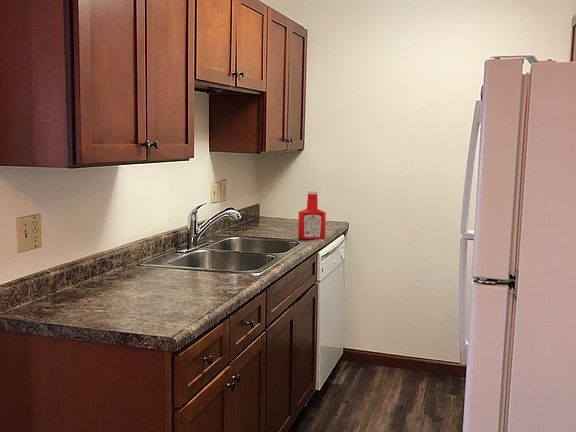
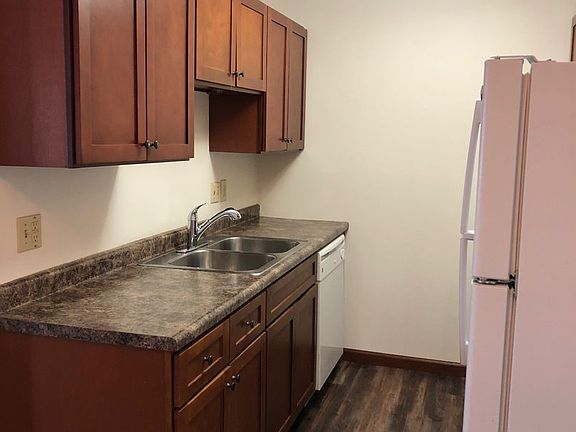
- soap bottle [297,189,327,240]
